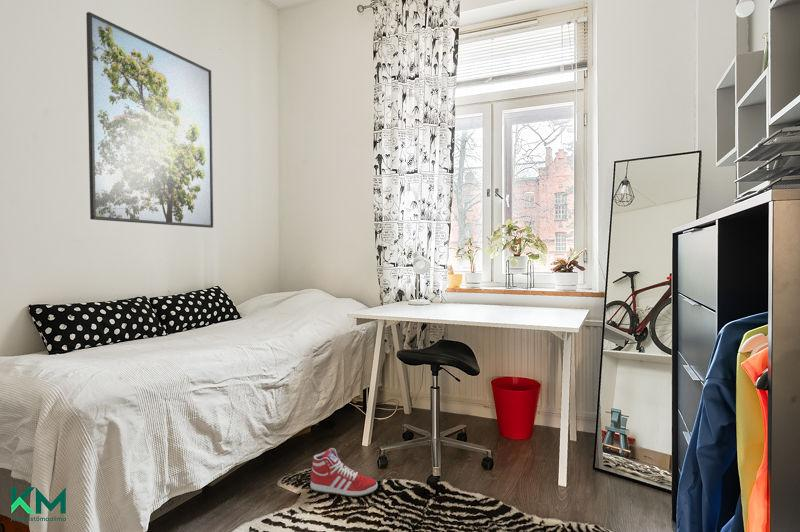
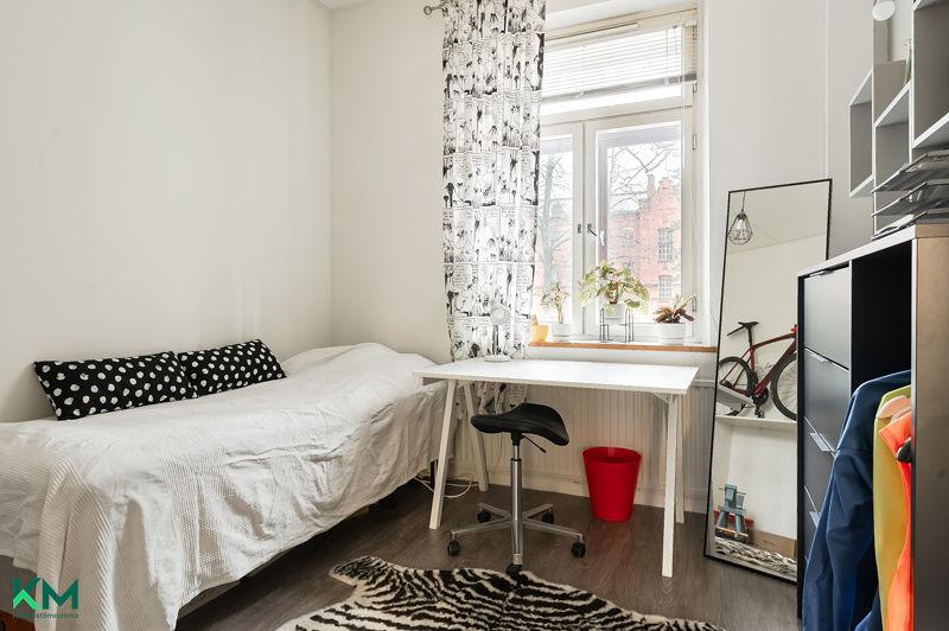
- sneaker [309,447,379,498]
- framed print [85,11,214,229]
